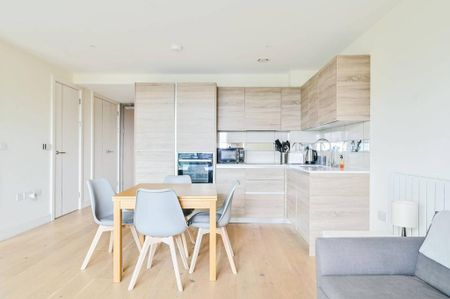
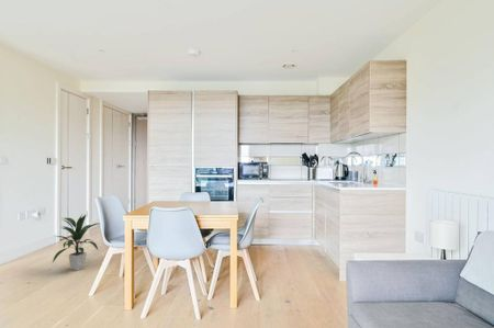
+ indoor plant [52,214,101,271]
